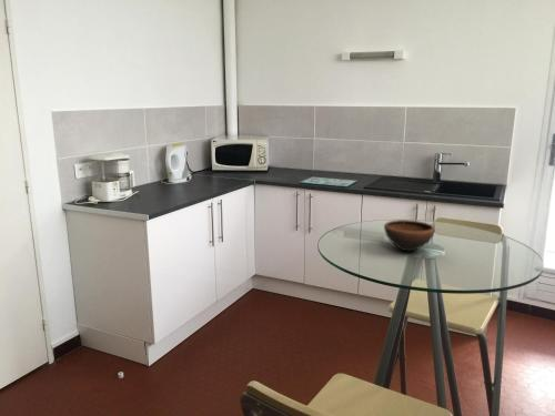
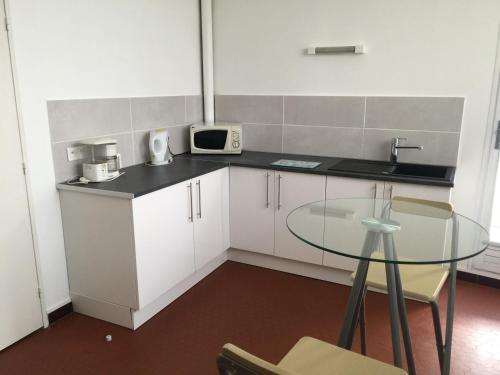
- bowl [383,219,436,252]
